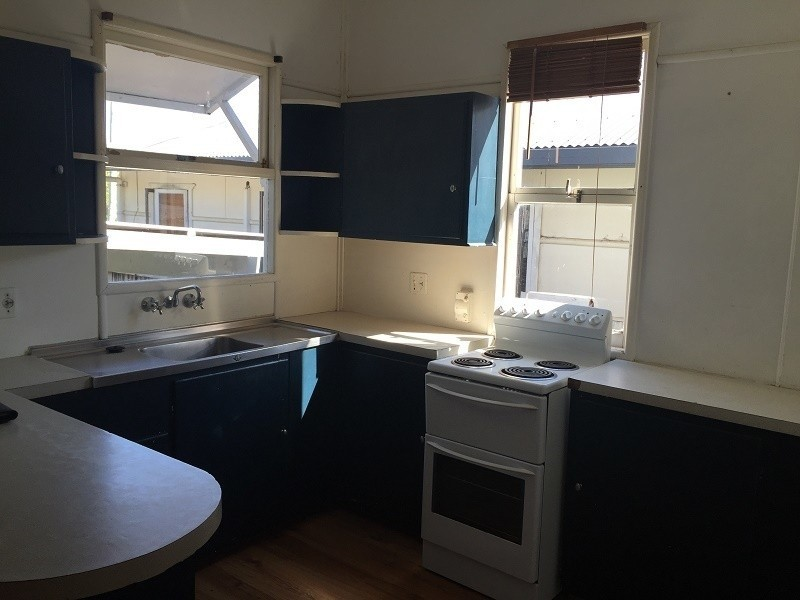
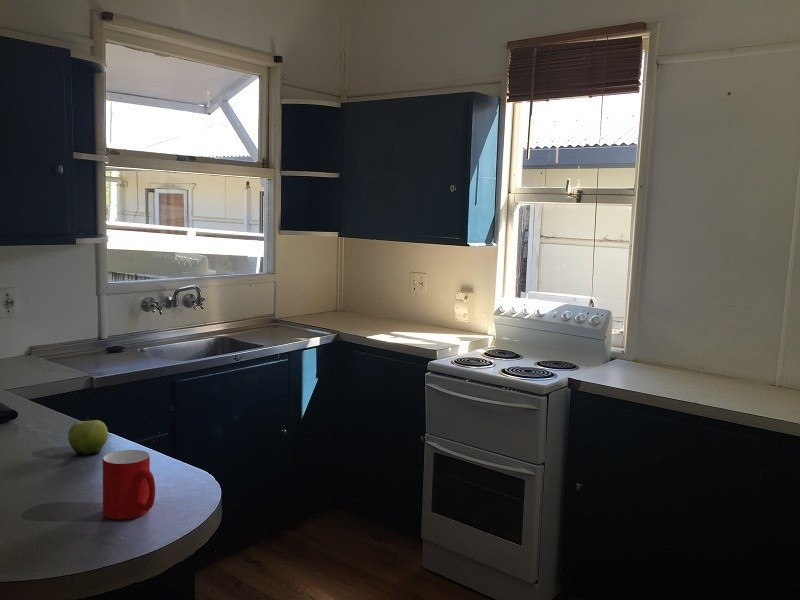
+ fruit [67,416,109,456]
+ cup [102,449,156,520]
